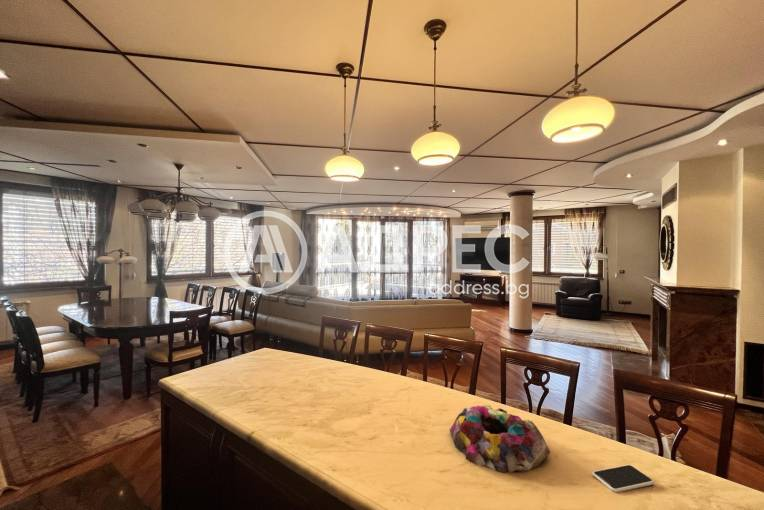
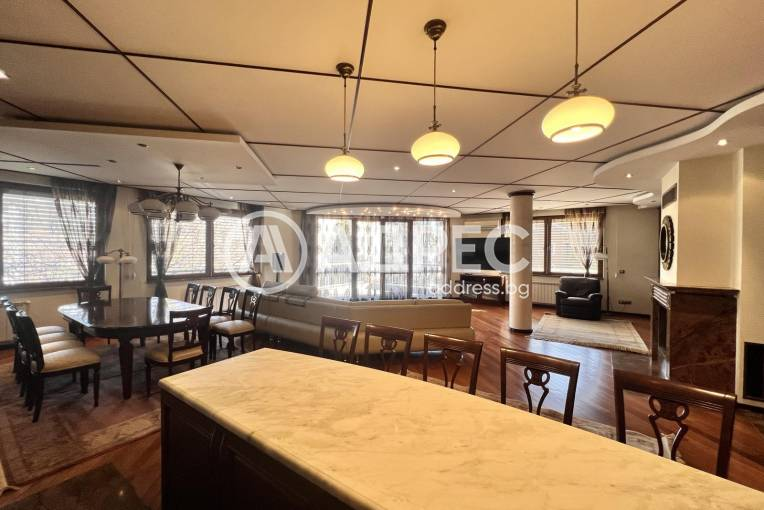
- smartphone [591,464,655,493]
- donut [449,404,552,474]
